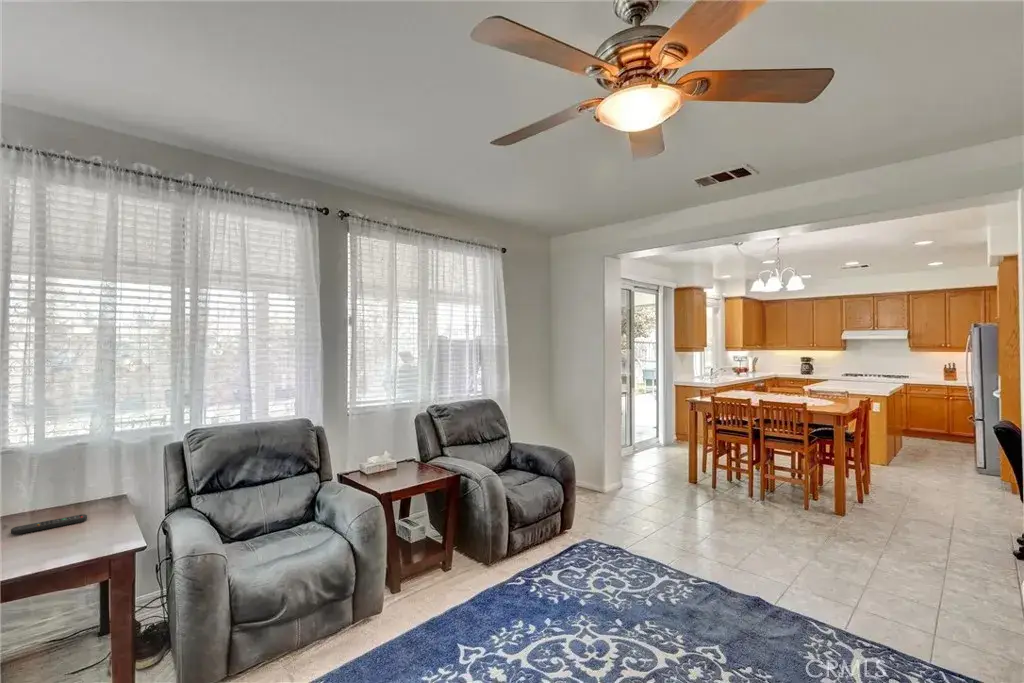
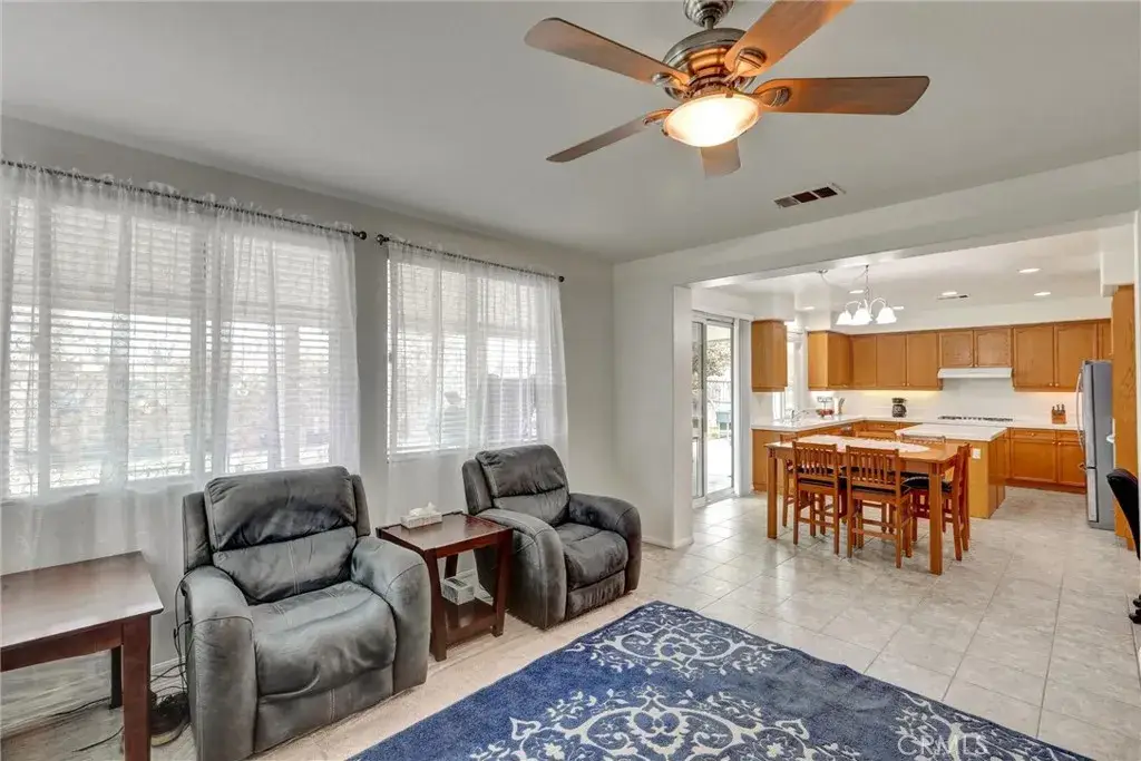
- remote control [10,513,88,536]
